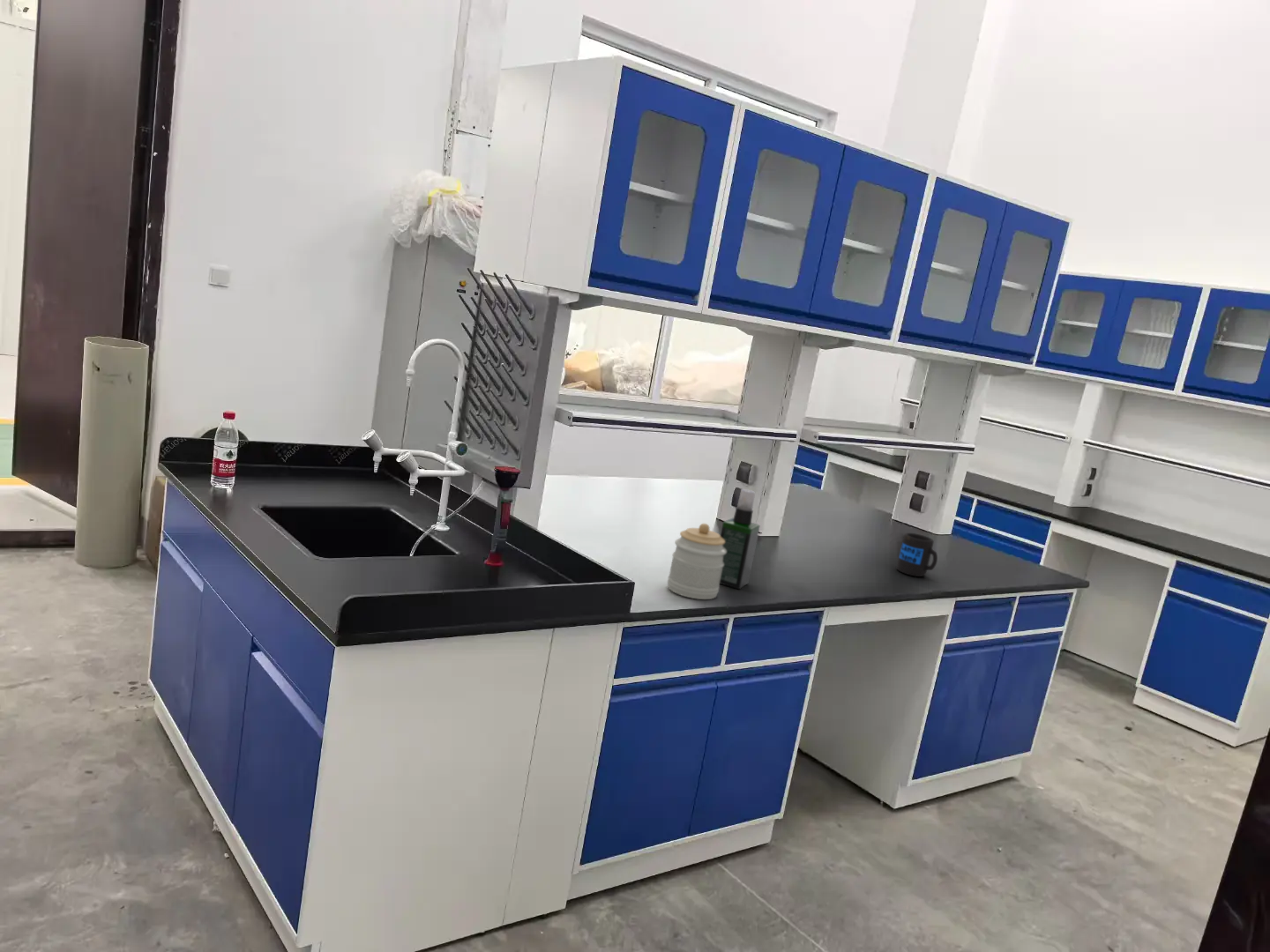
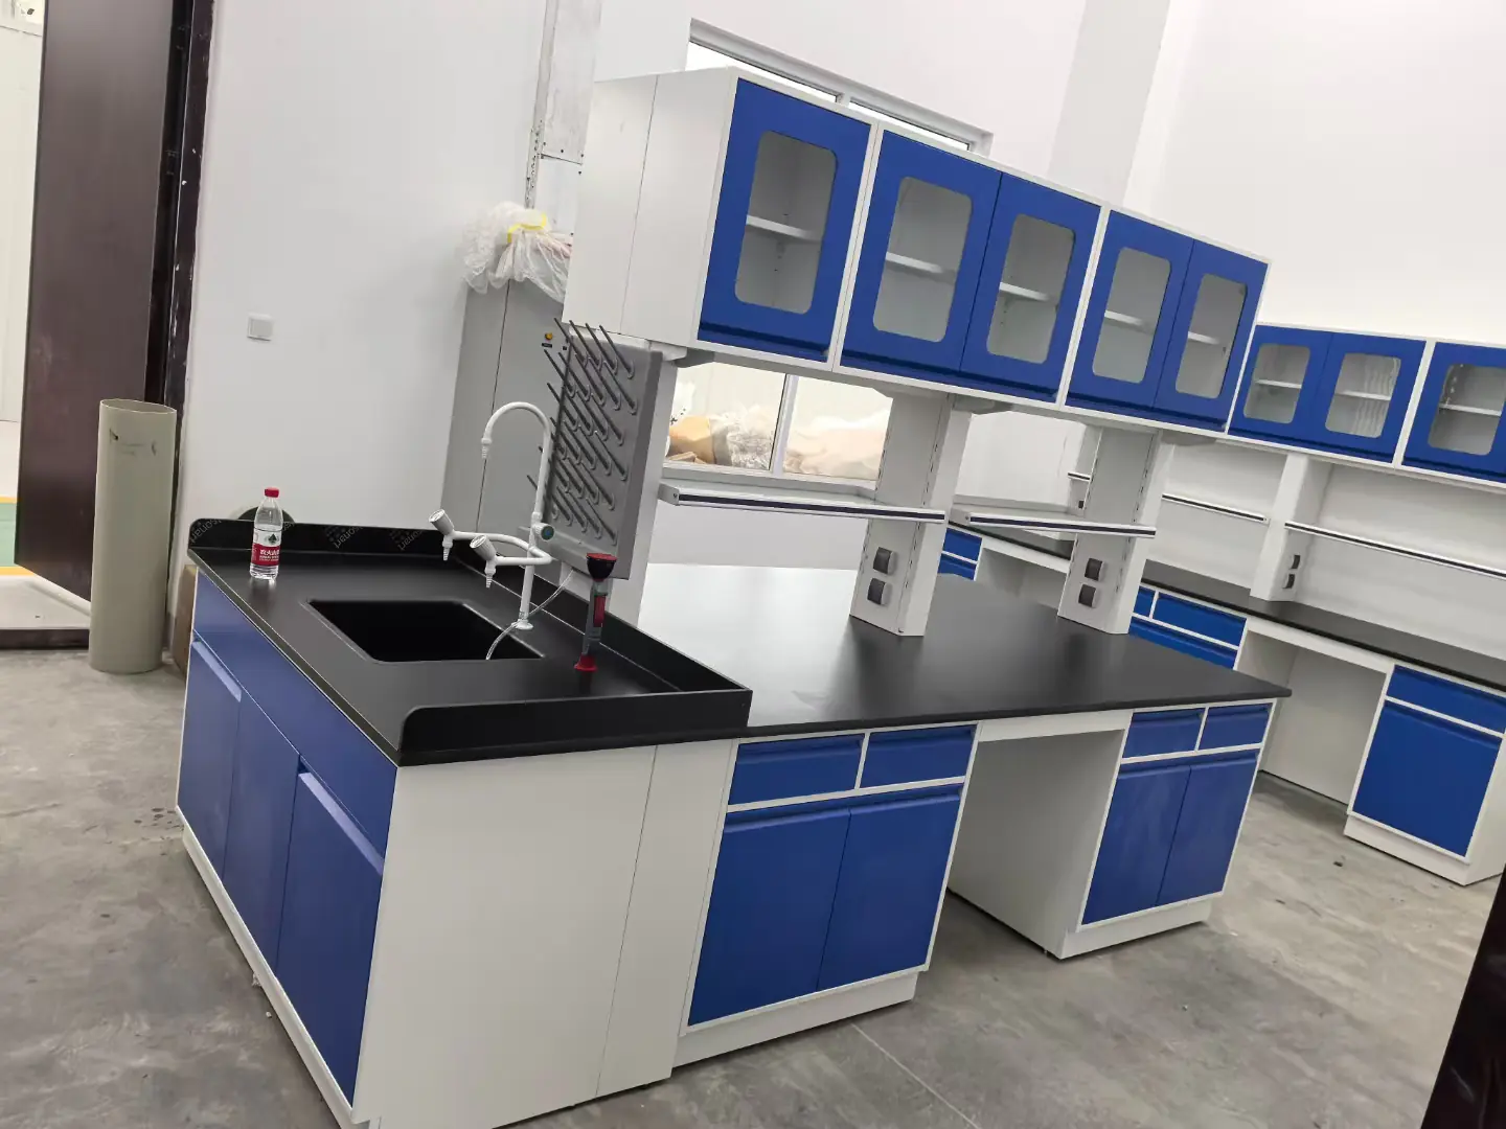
- mug [896,532,938,577]
- spray bottle [720,488,760,590]
- jar [667,523,727,600]
